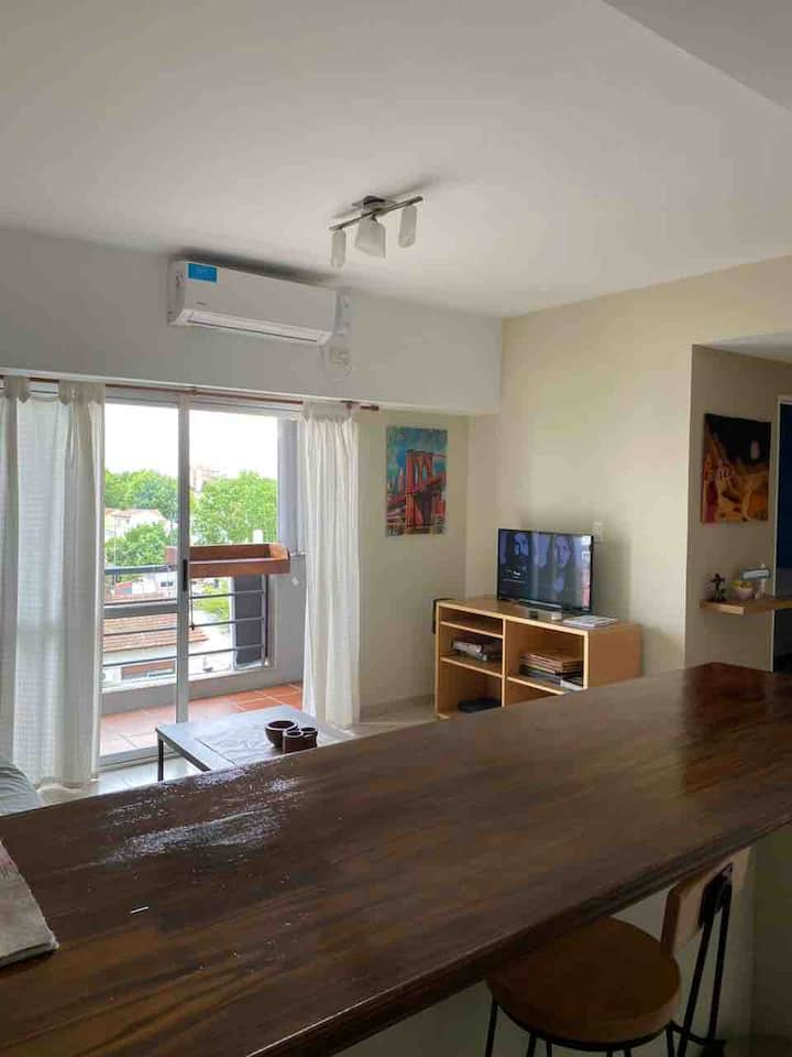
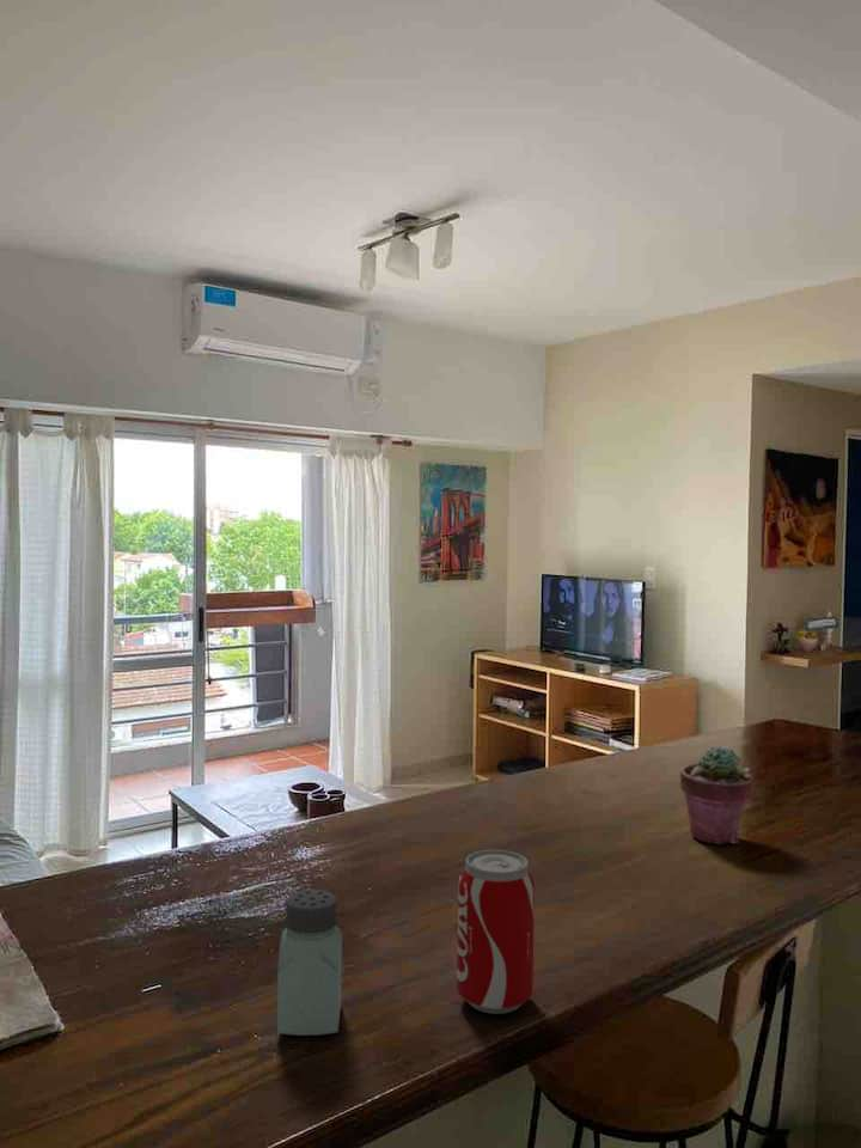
+ saltshaker [276,889,343,1037]
+ beverage can [456,849,536,1015]
+ potted succulent [679,745,753,845]
